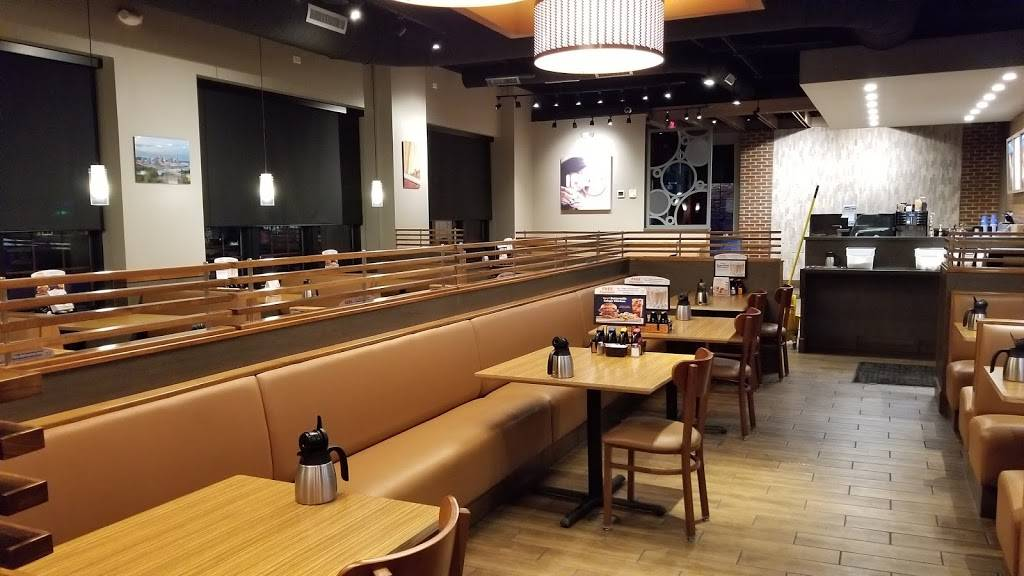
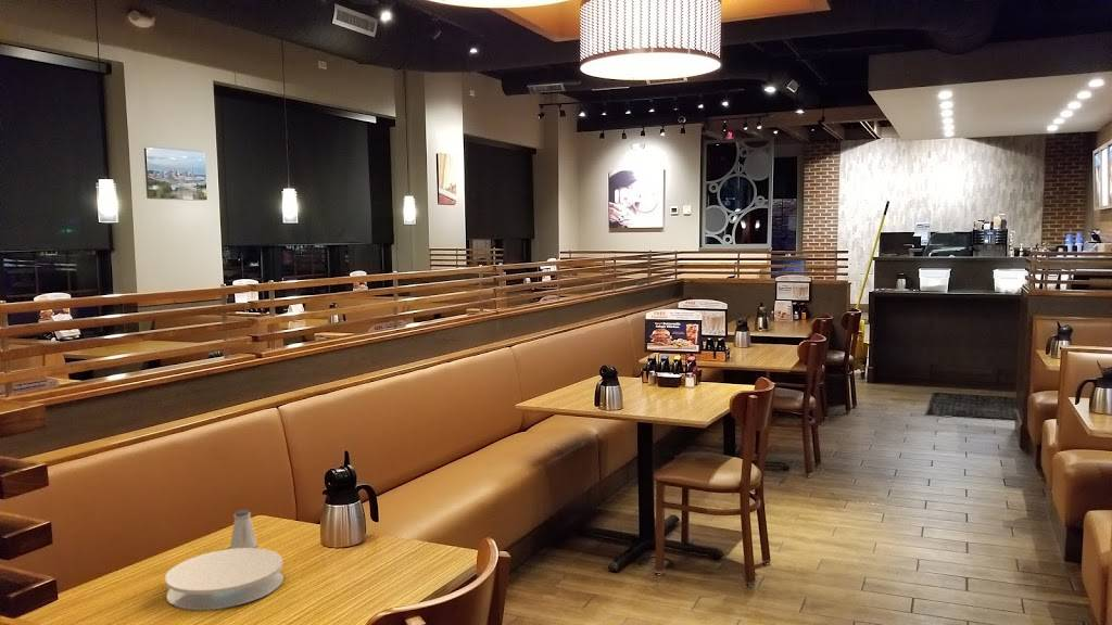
+ saltshaker [229,509,258,549]
+ plate [164,547,285,611]
